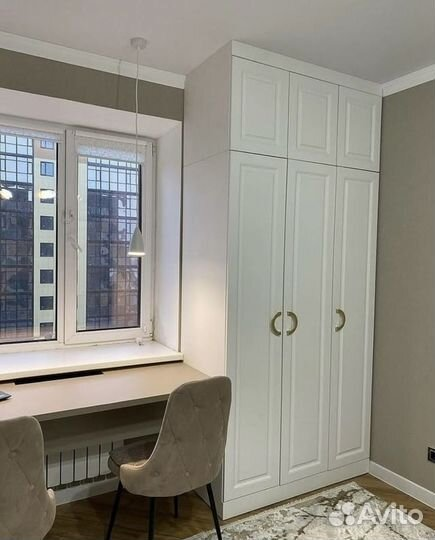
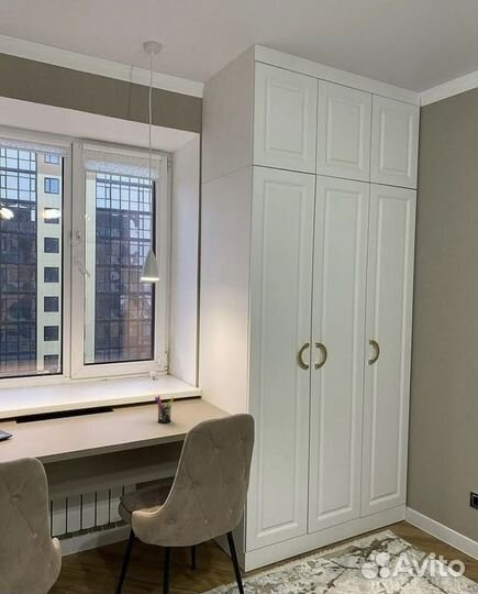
+ pen holder [154,394,175,425]
